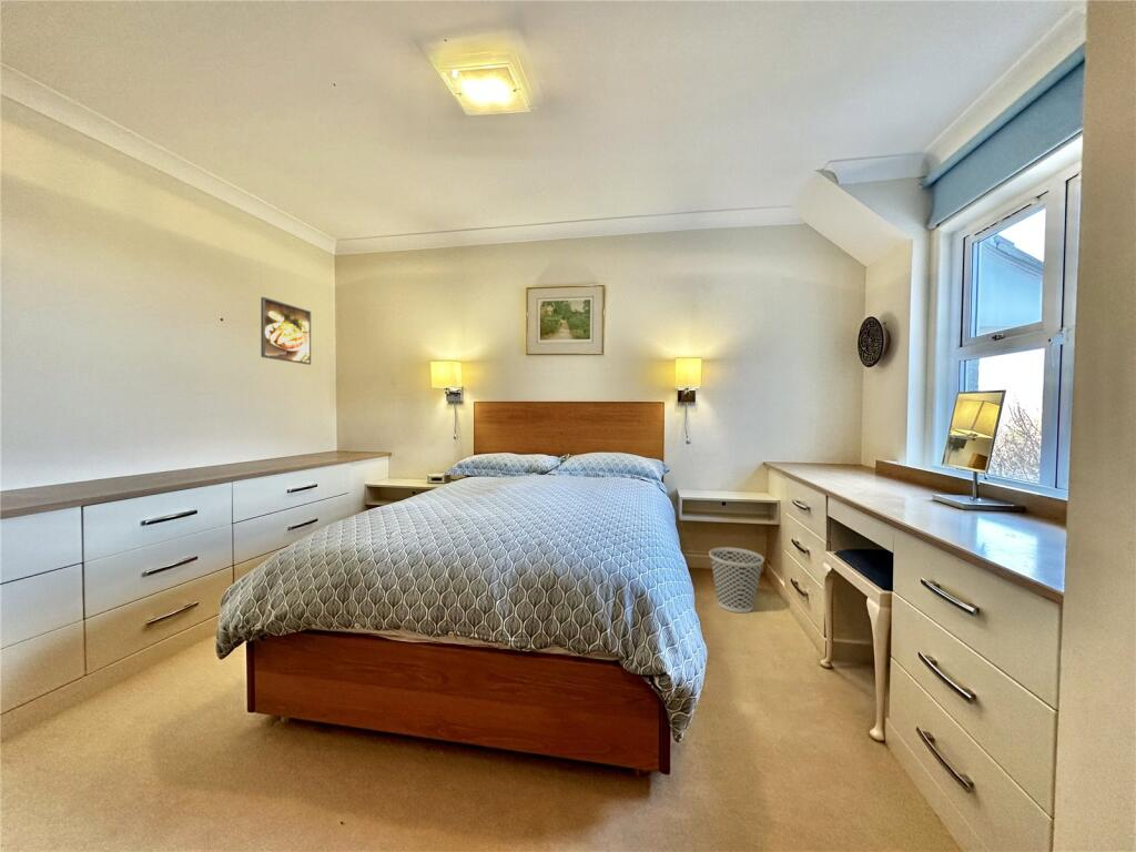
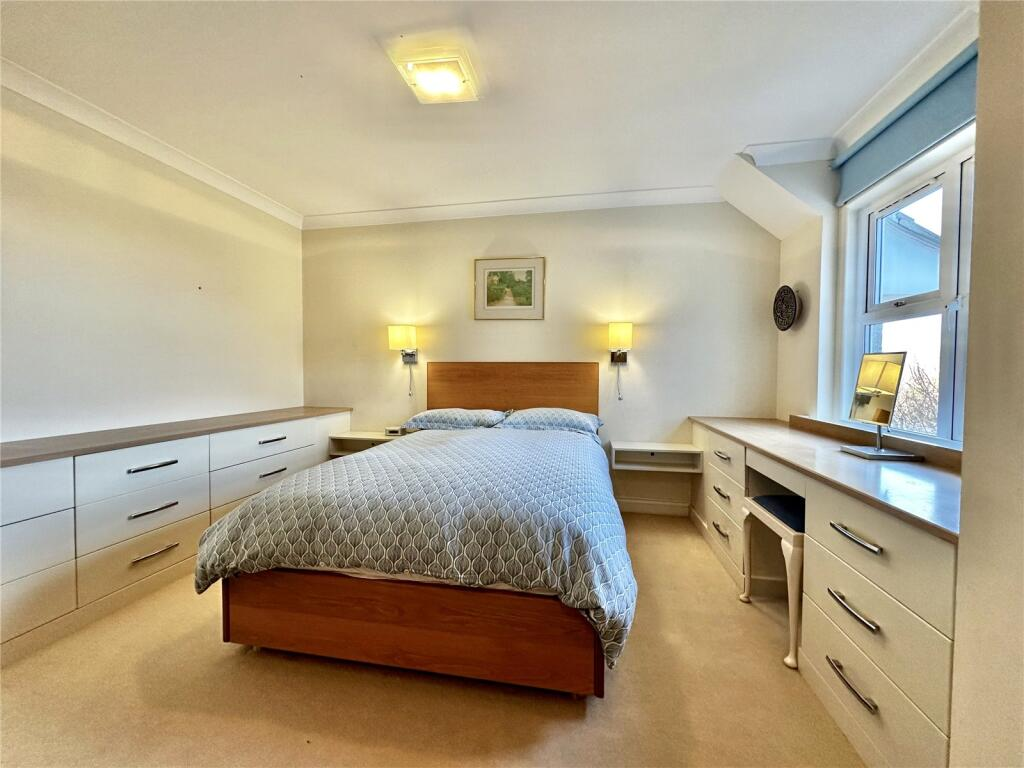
- wastebasket [708,546,765,613]
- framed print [260,296,312,366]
